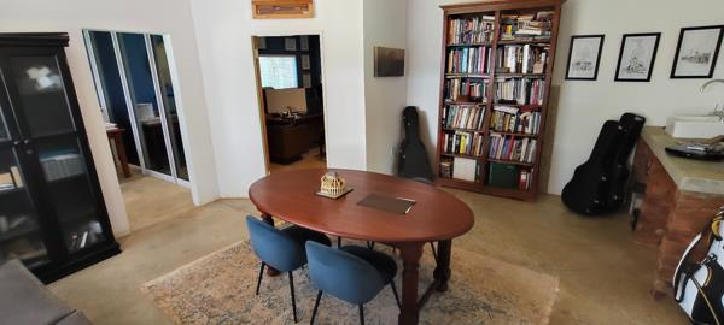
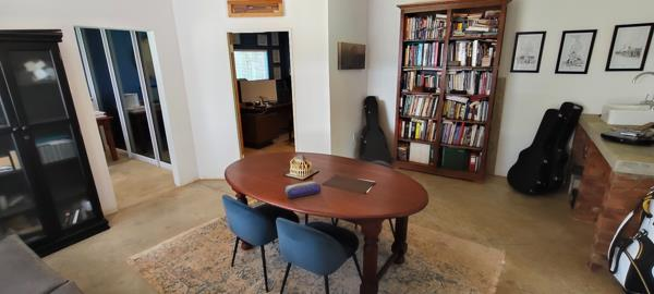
+ pencil case [284,180,322,199]
